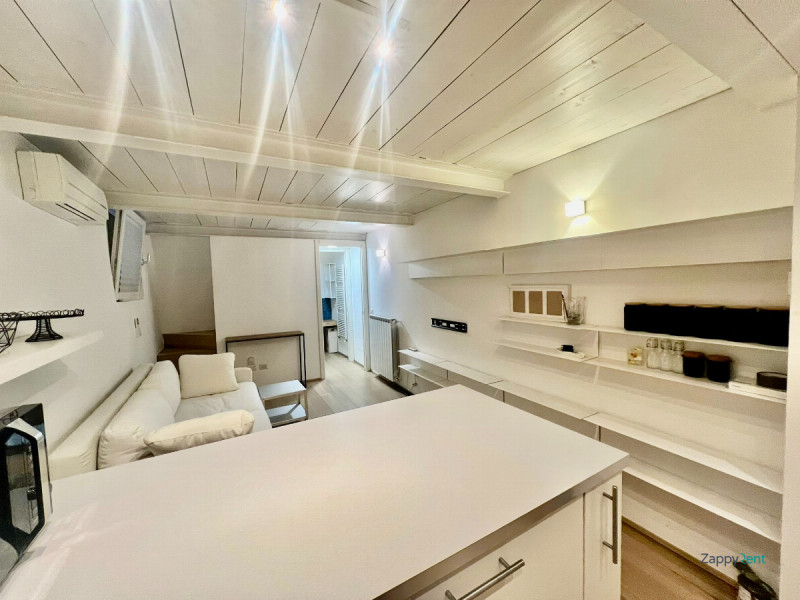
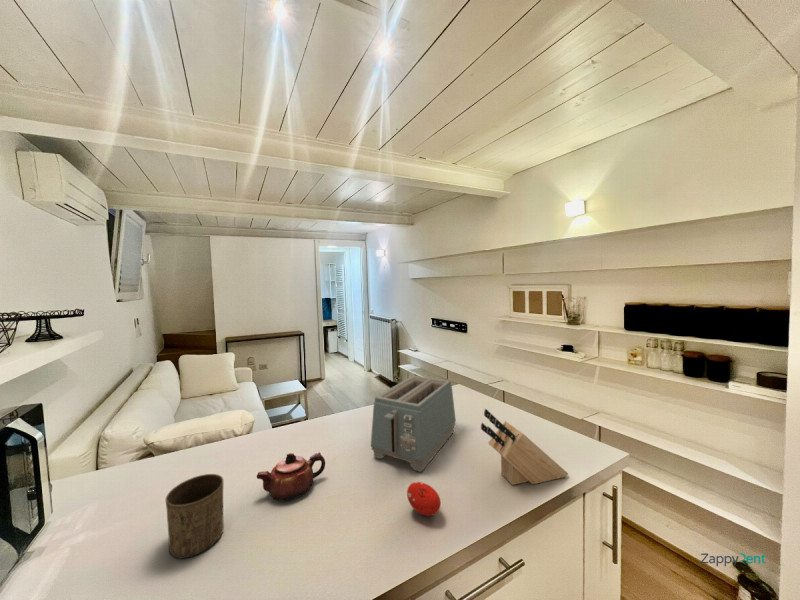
+ cup [164,473,225,559]
+ fruit [406,481,441,517]
+ teapot [256,451,326,502]
+ toaster [370,374,457,473]
+ knife block [480,408,569,486]
